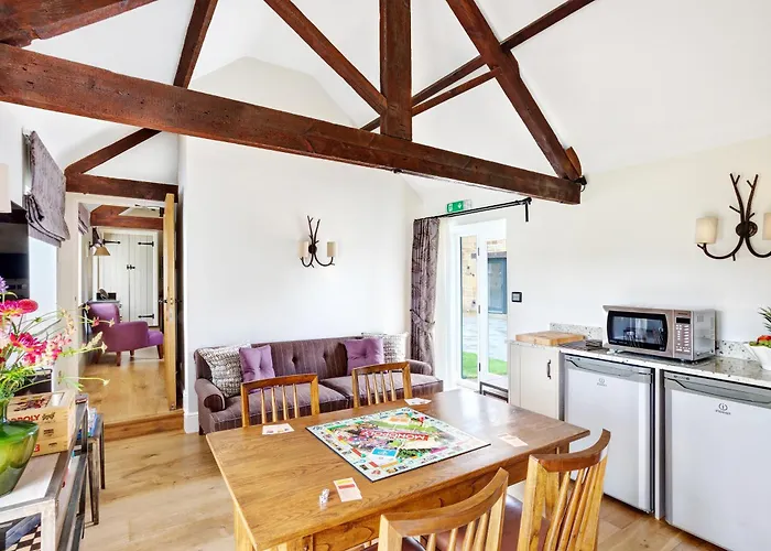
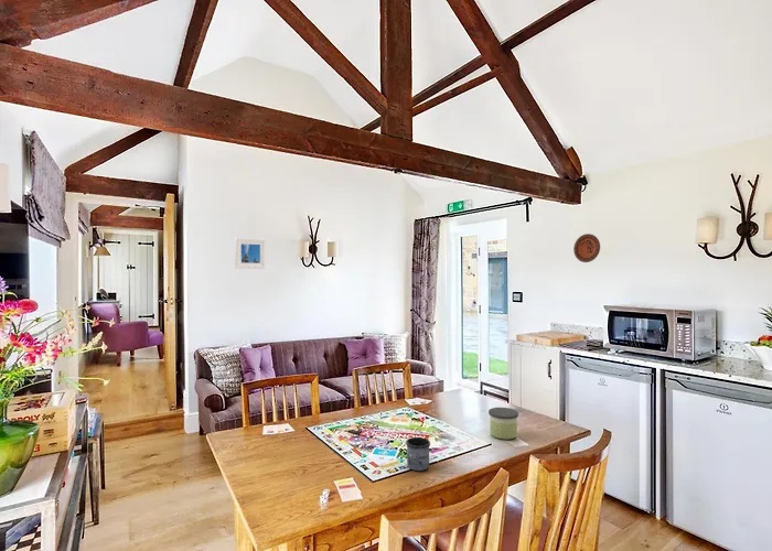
+ mug [405,436,431,472]
+ decorative plate [572,233,601,263]
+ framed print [234,237,267,270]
+ candle [487,407,519,441]
